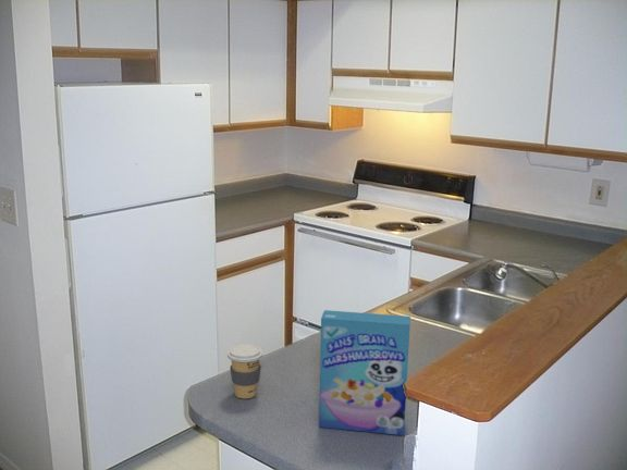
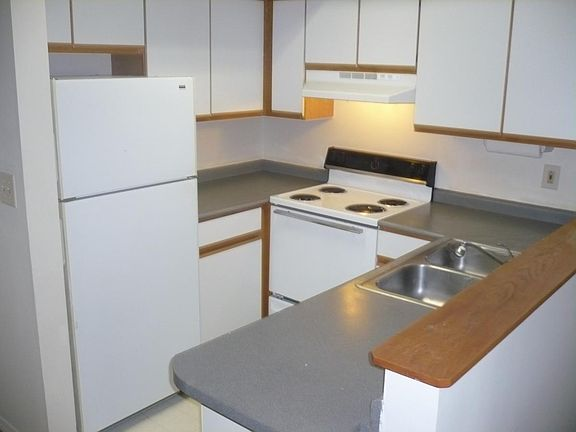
- cereal box [318,309,411,436]
- coffee cup [226,343,265,399]
